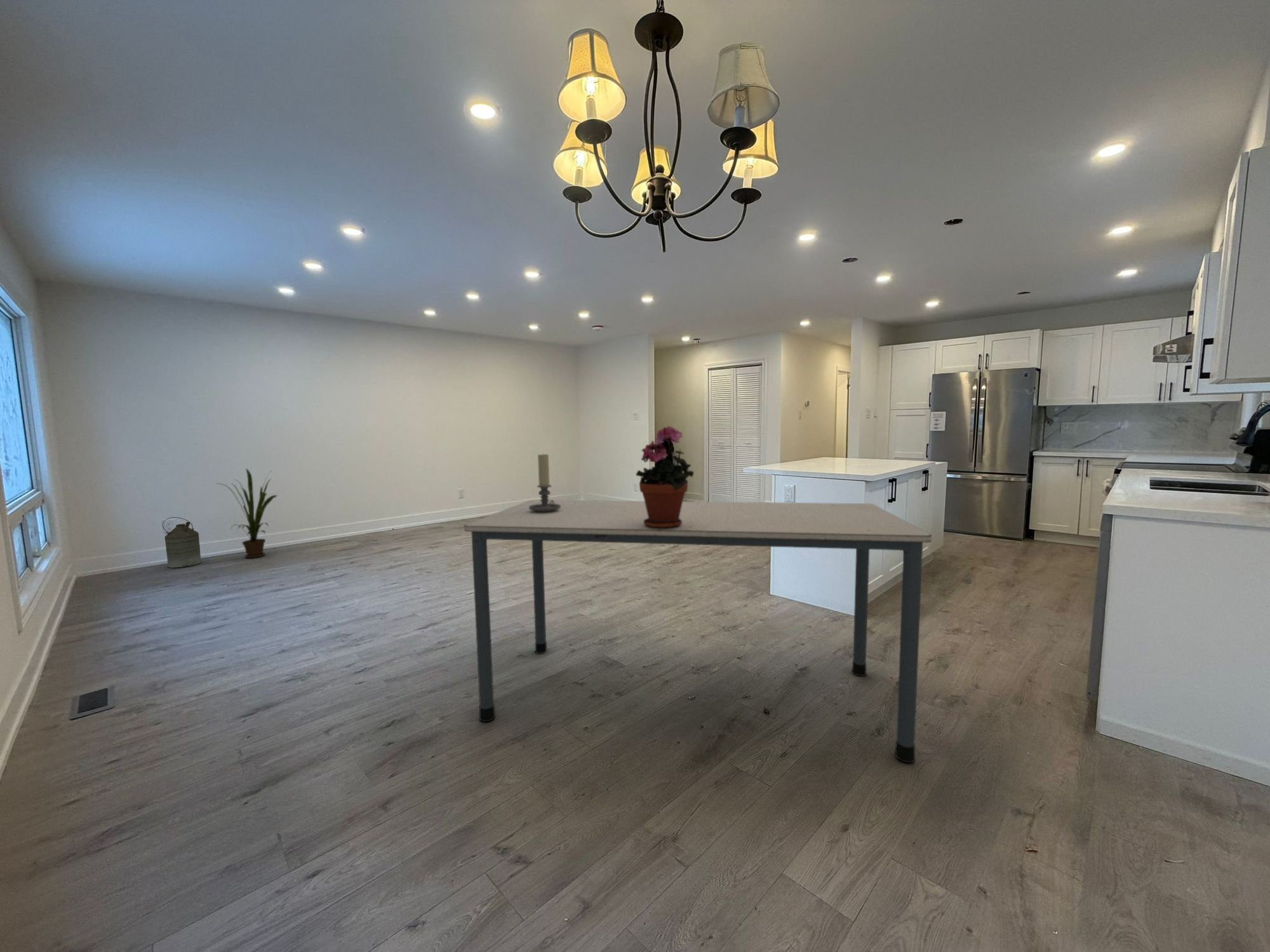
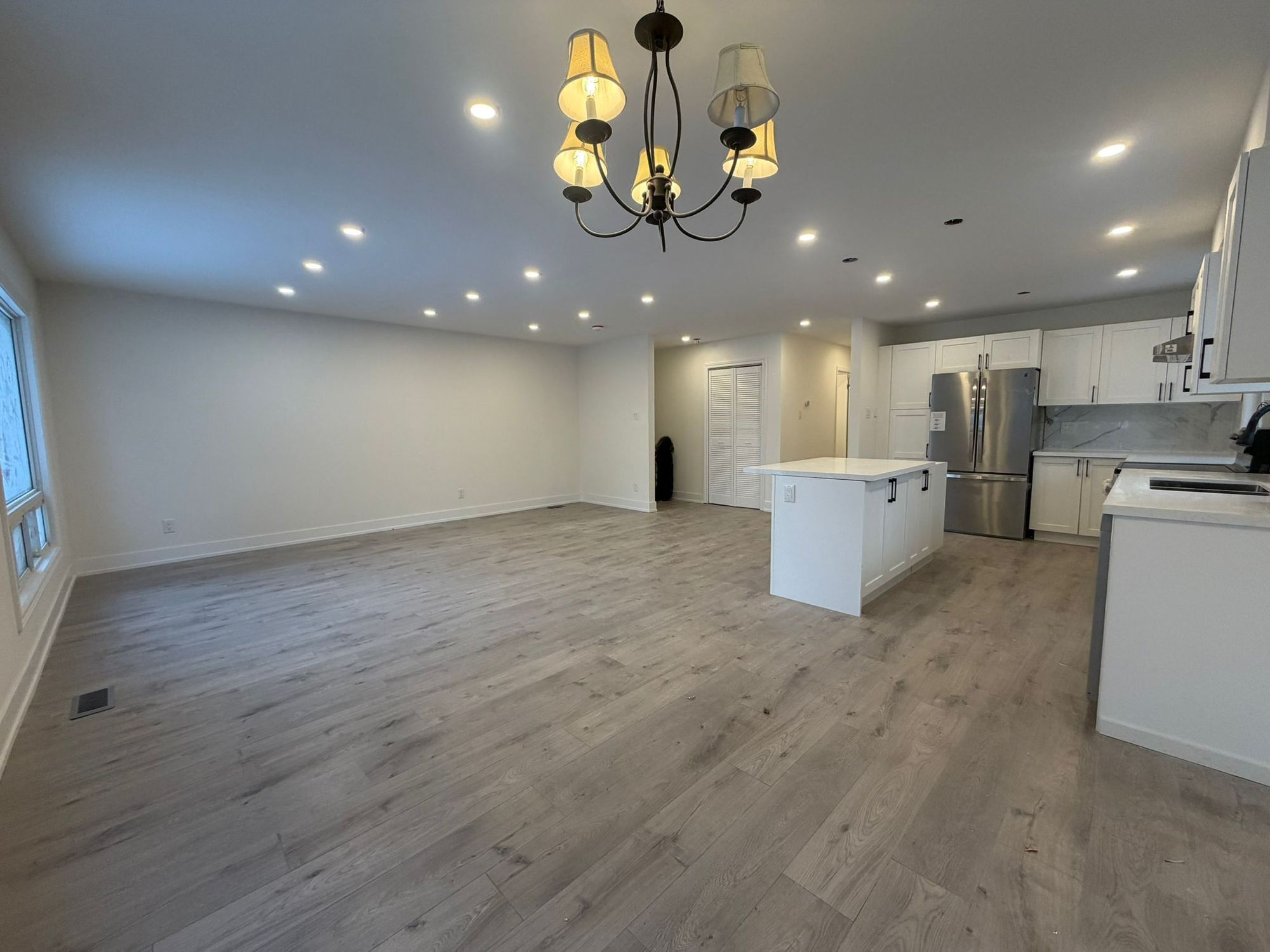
- dining table [464,499,932,764]
- potted plant [635,425,695,529]
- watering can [162,517,202,569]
- house plant [217,468,279,559]
- candle holder [529,453,561,513]
